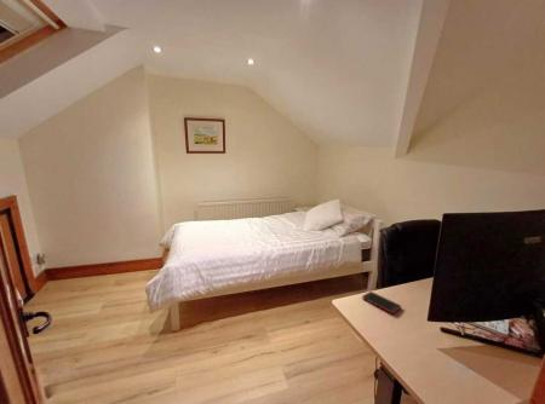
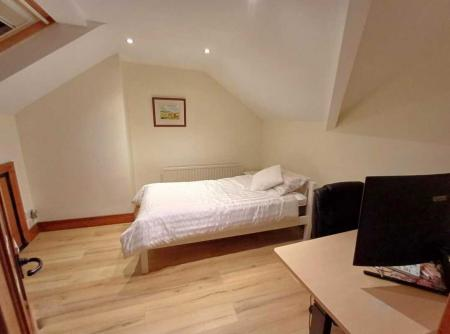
- cell phone [361,290,402,314]
